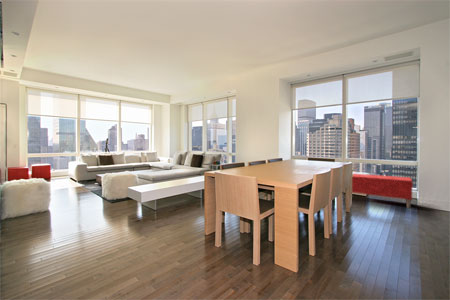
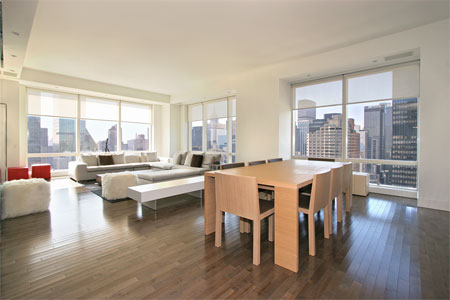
- bench [351,173,414,209]
